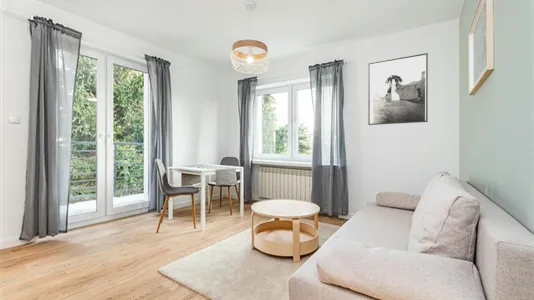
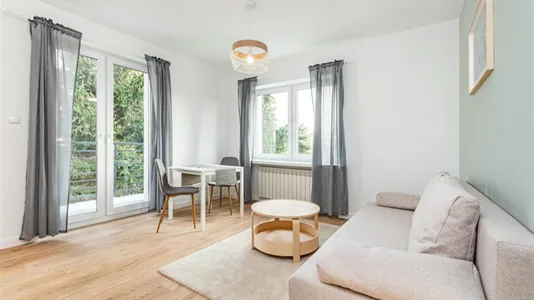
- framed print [367,52,429,126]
